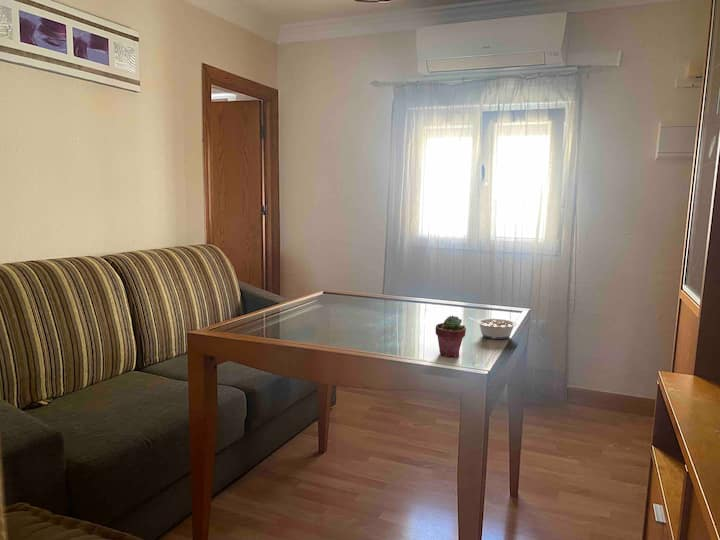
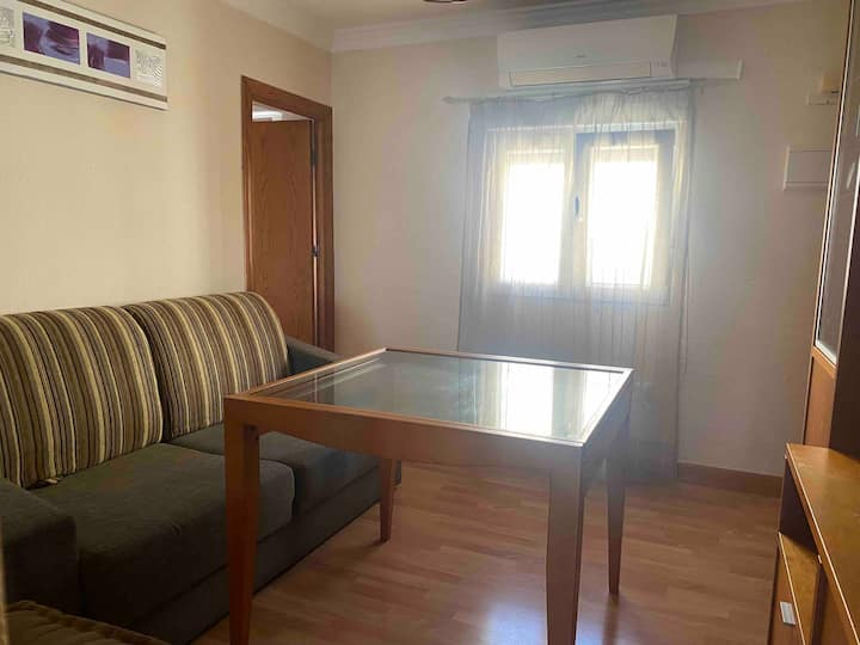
- potted succulent [435,314,467,358]
- legume [468,316,518,340]
